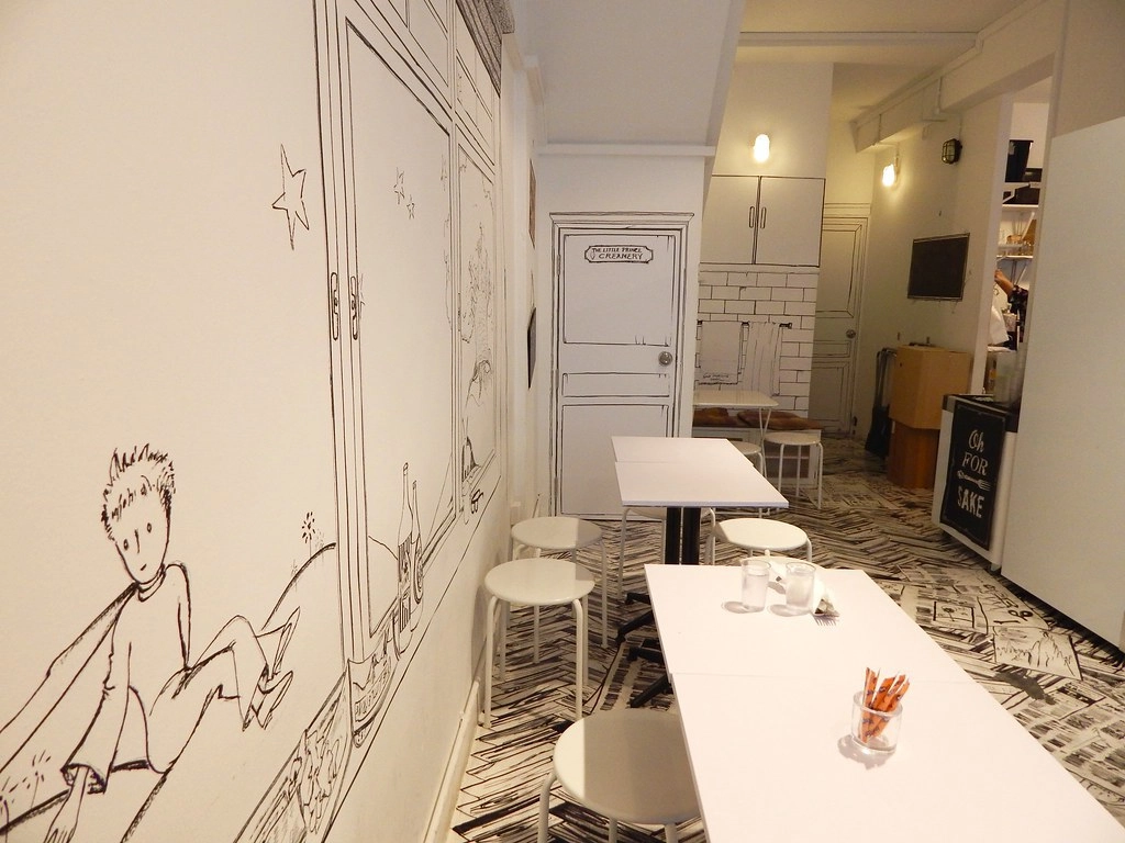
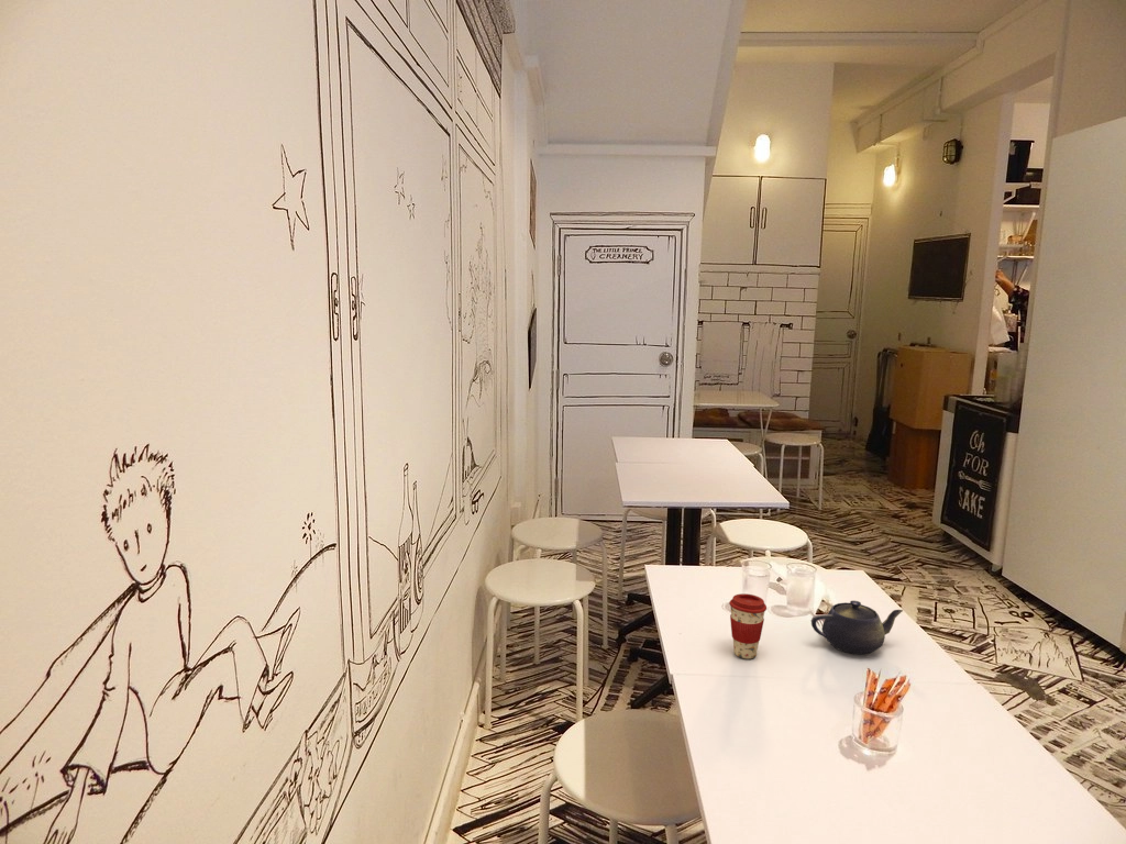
+ coffee cup [728,592,768,659]
+ teapot [810,600,904,655]
